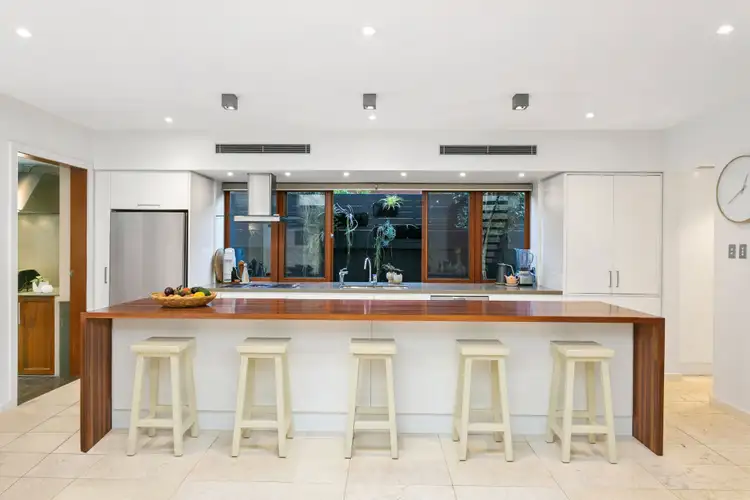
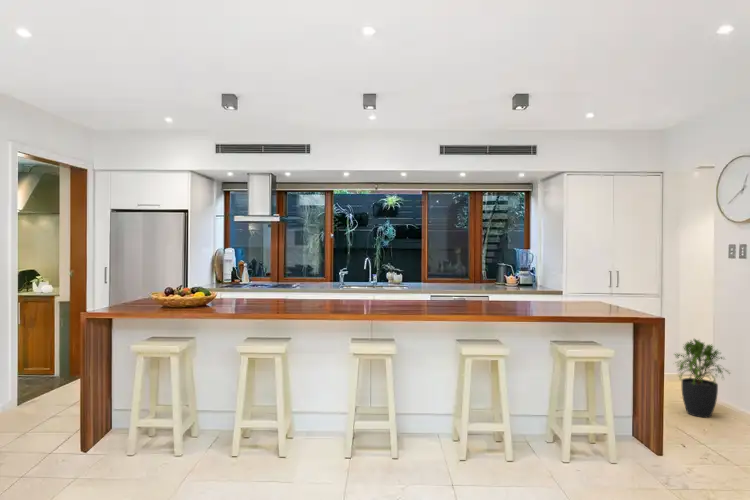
+ potted plant [672,338,733,419]
